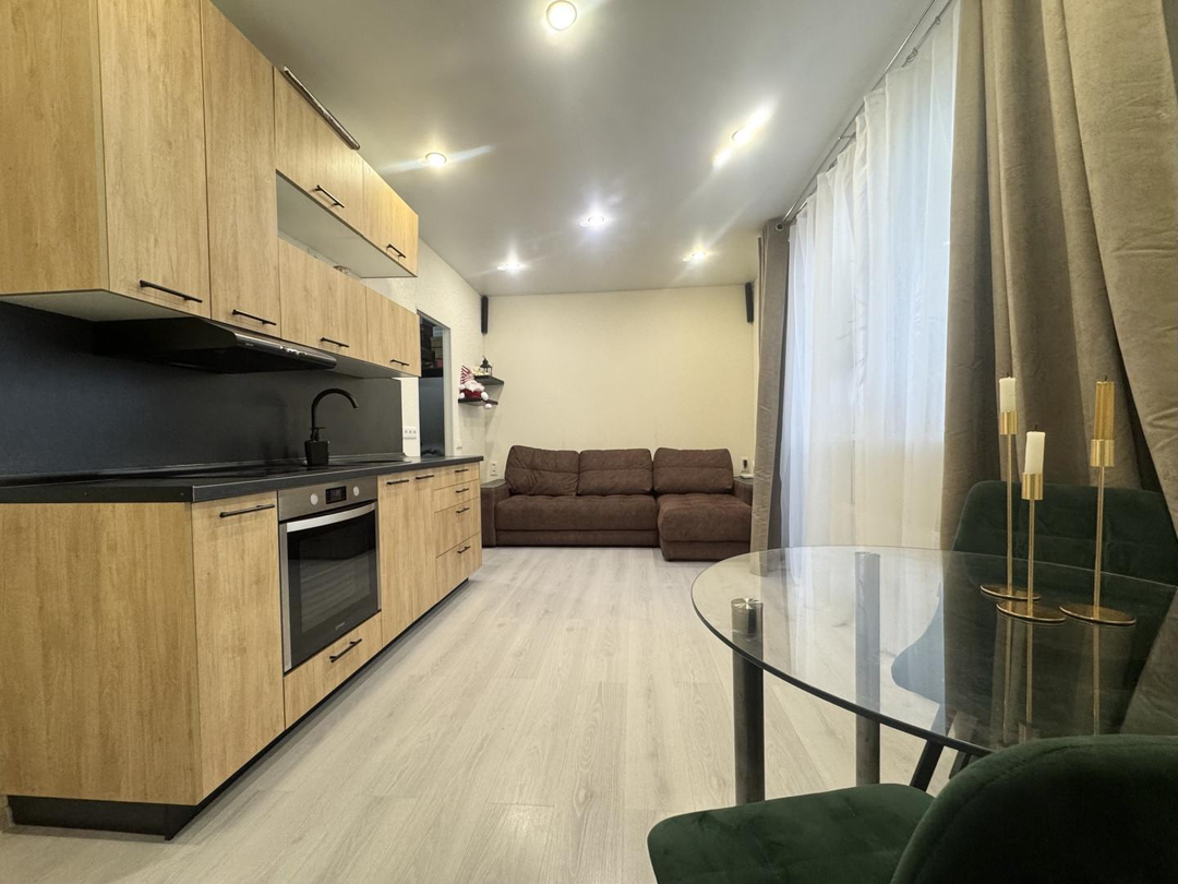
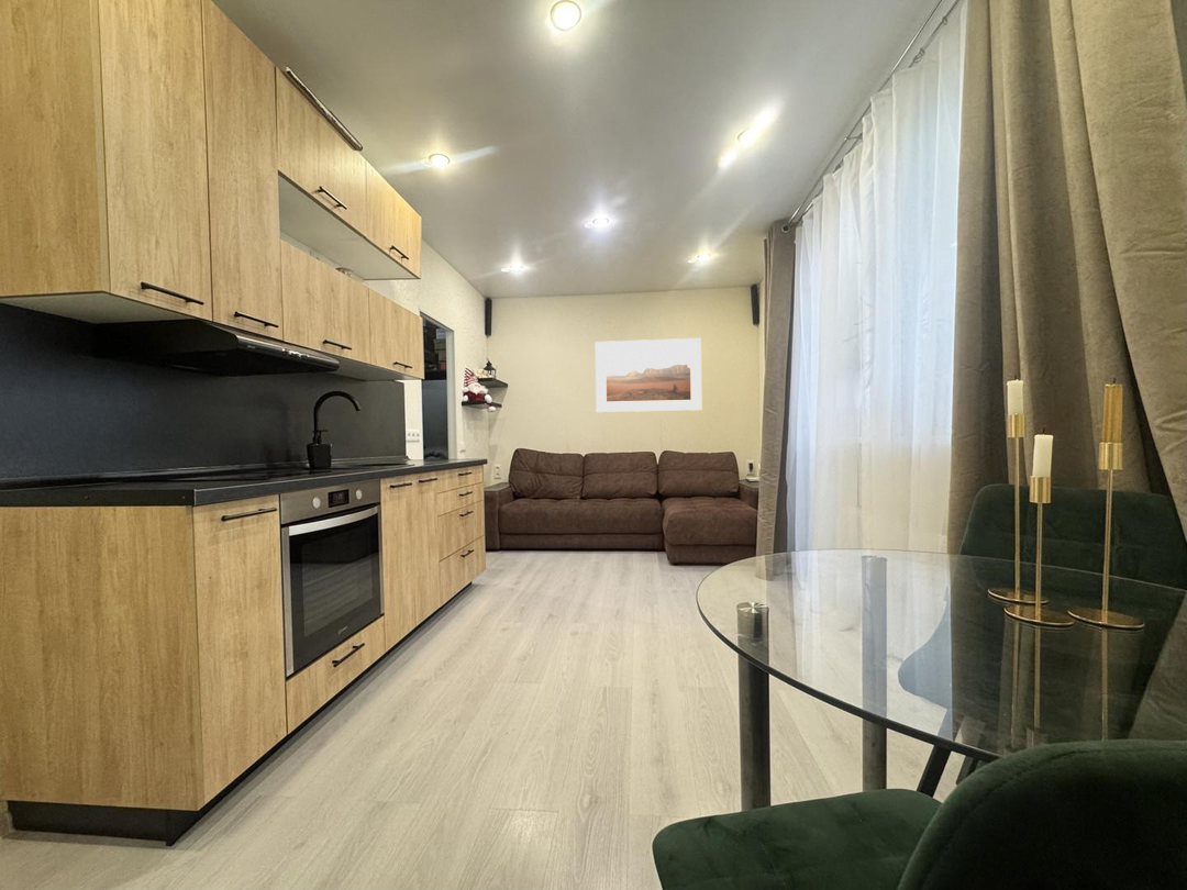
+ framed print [595,337,702,413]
